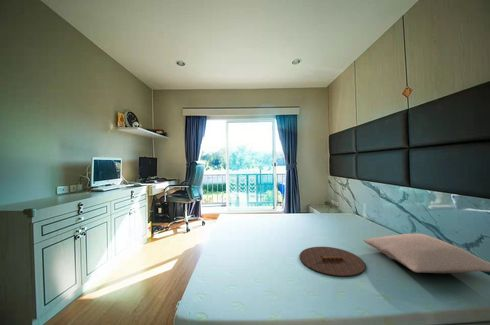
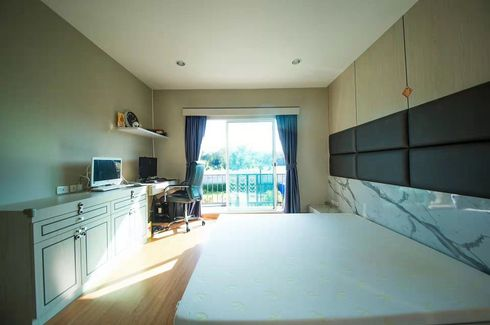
- tray [299,246,366,278]
- pillow [363,233,490,274]
